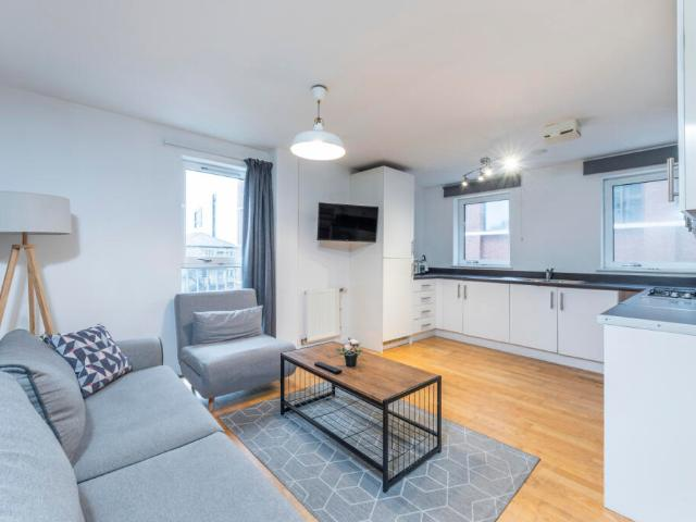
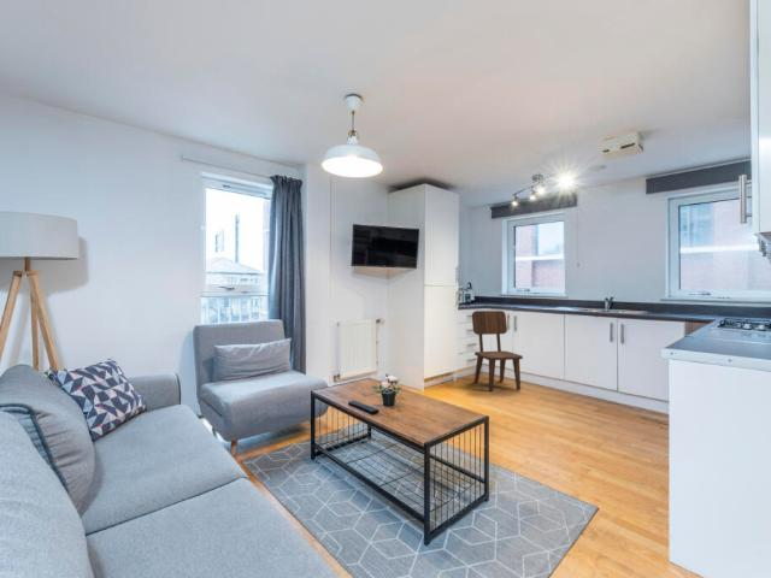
+ dining chair [471,309,524,393]
